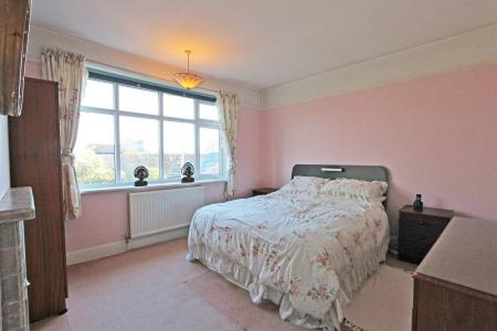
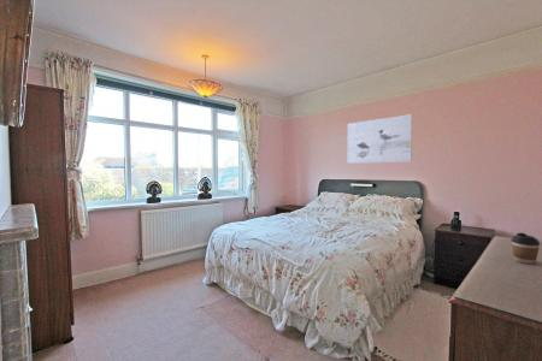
+ coffee cup [509,232,541,265]
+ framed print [346,113,413,165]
